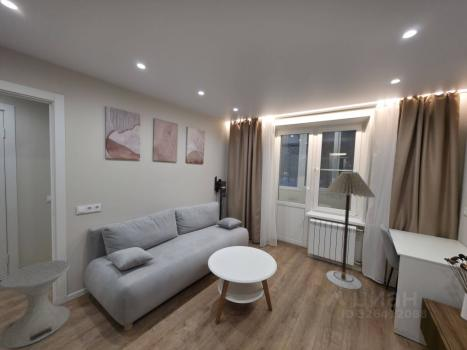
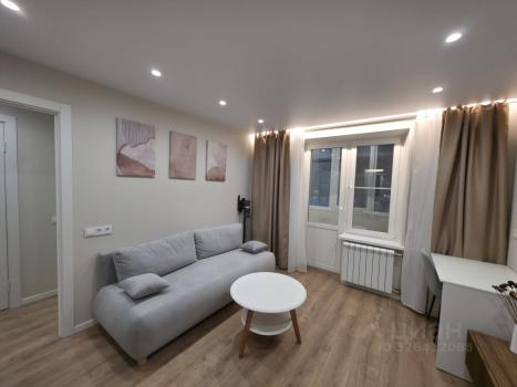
- side table [0,259,71,349]
- floor lamp [324,171,376,290]
